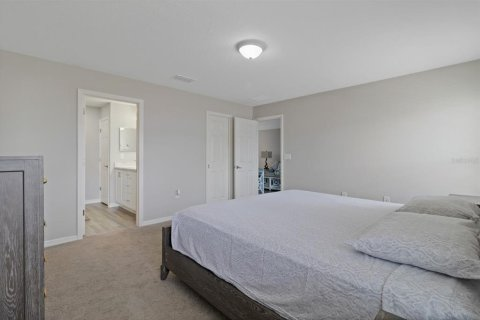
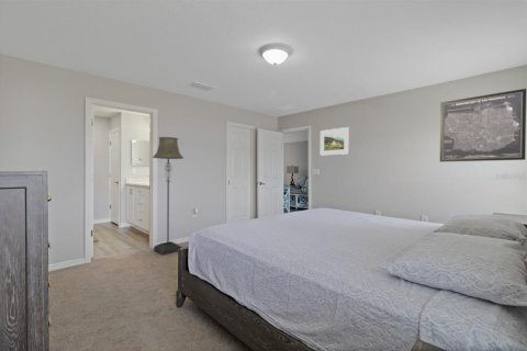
+ wall art [439,88,527,162]
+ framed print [319,126,350,157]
+ floor lamp [152,136,184,256]
